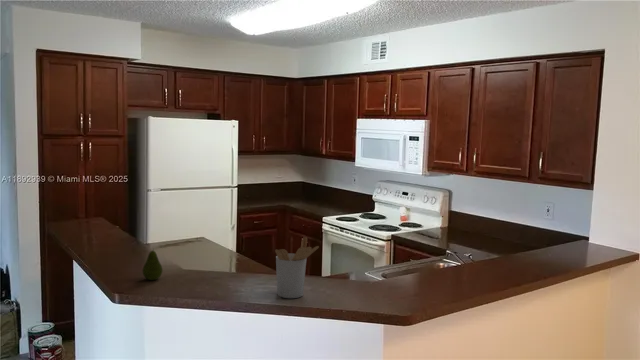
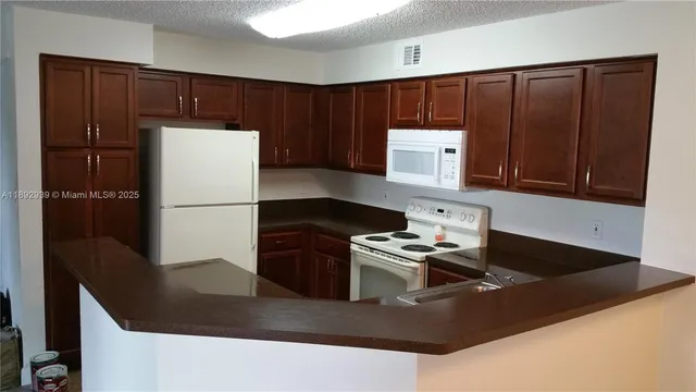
- fruit [142,247,163,281]
- utensil holder [274,236,320,299]
